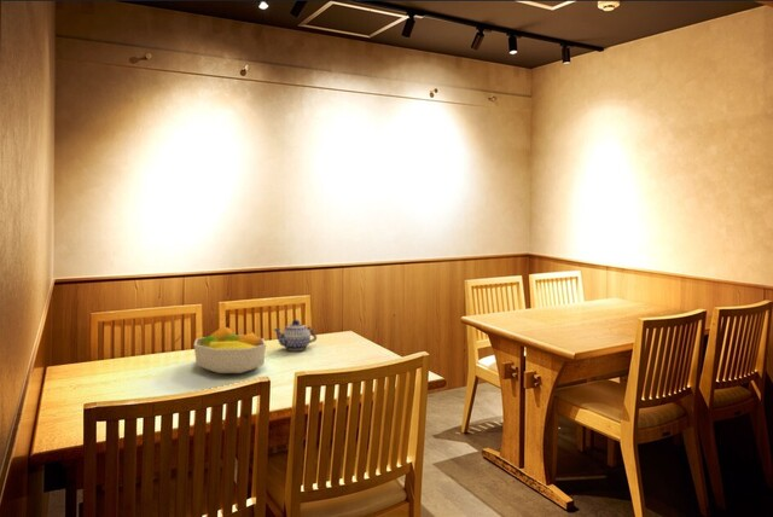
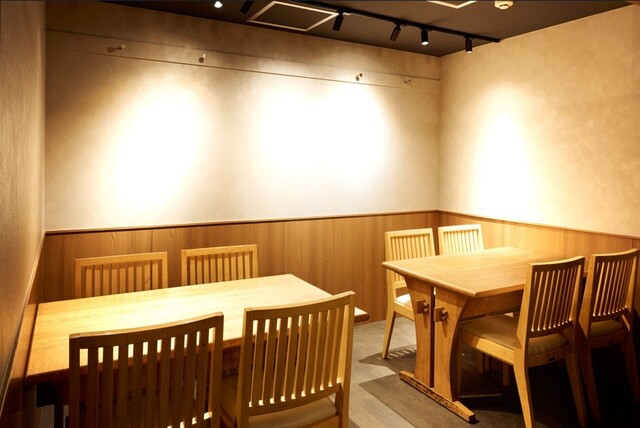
- teapot [272,319,318,352]
- fruit bowl [193,325,267,374]
